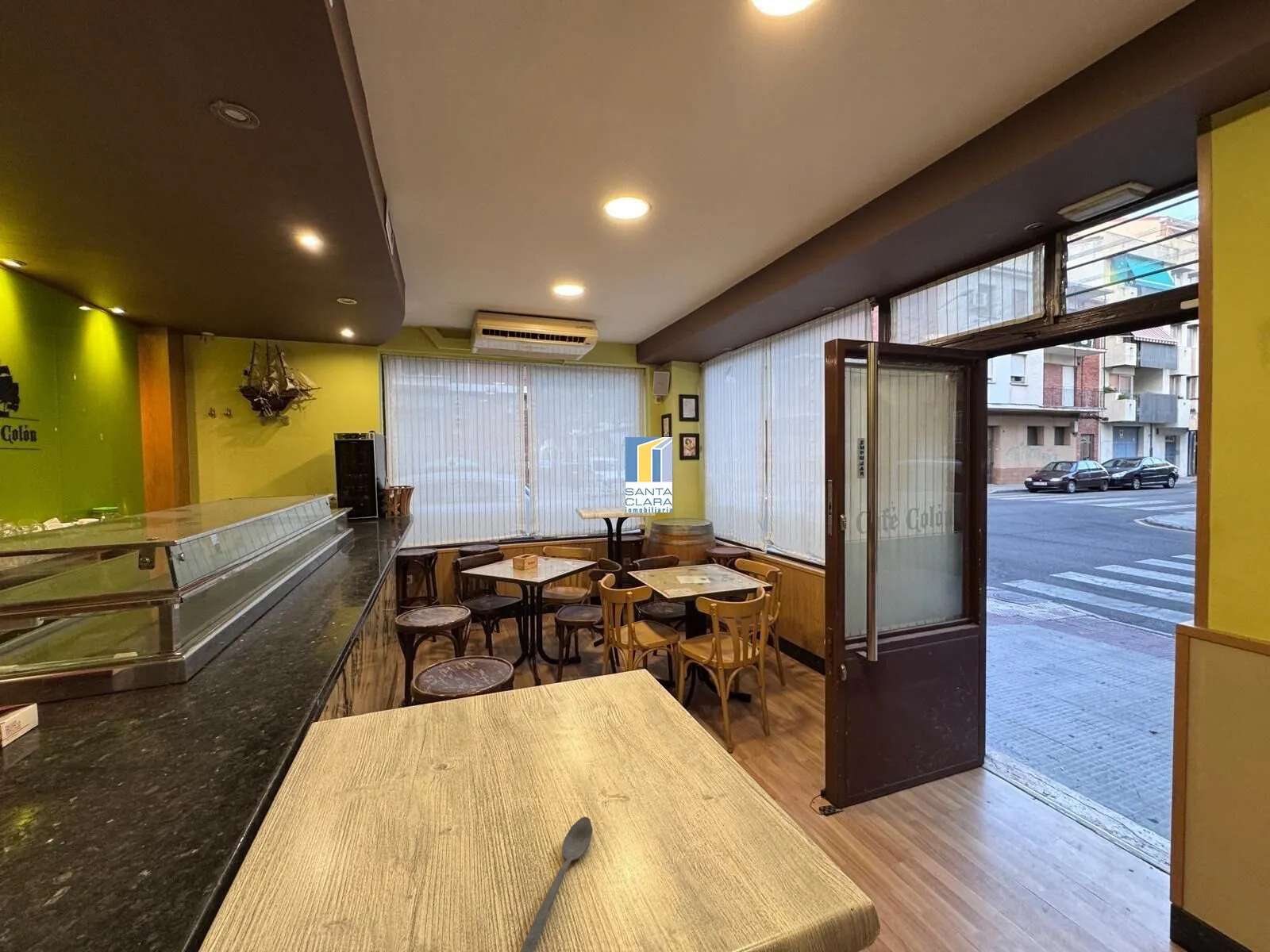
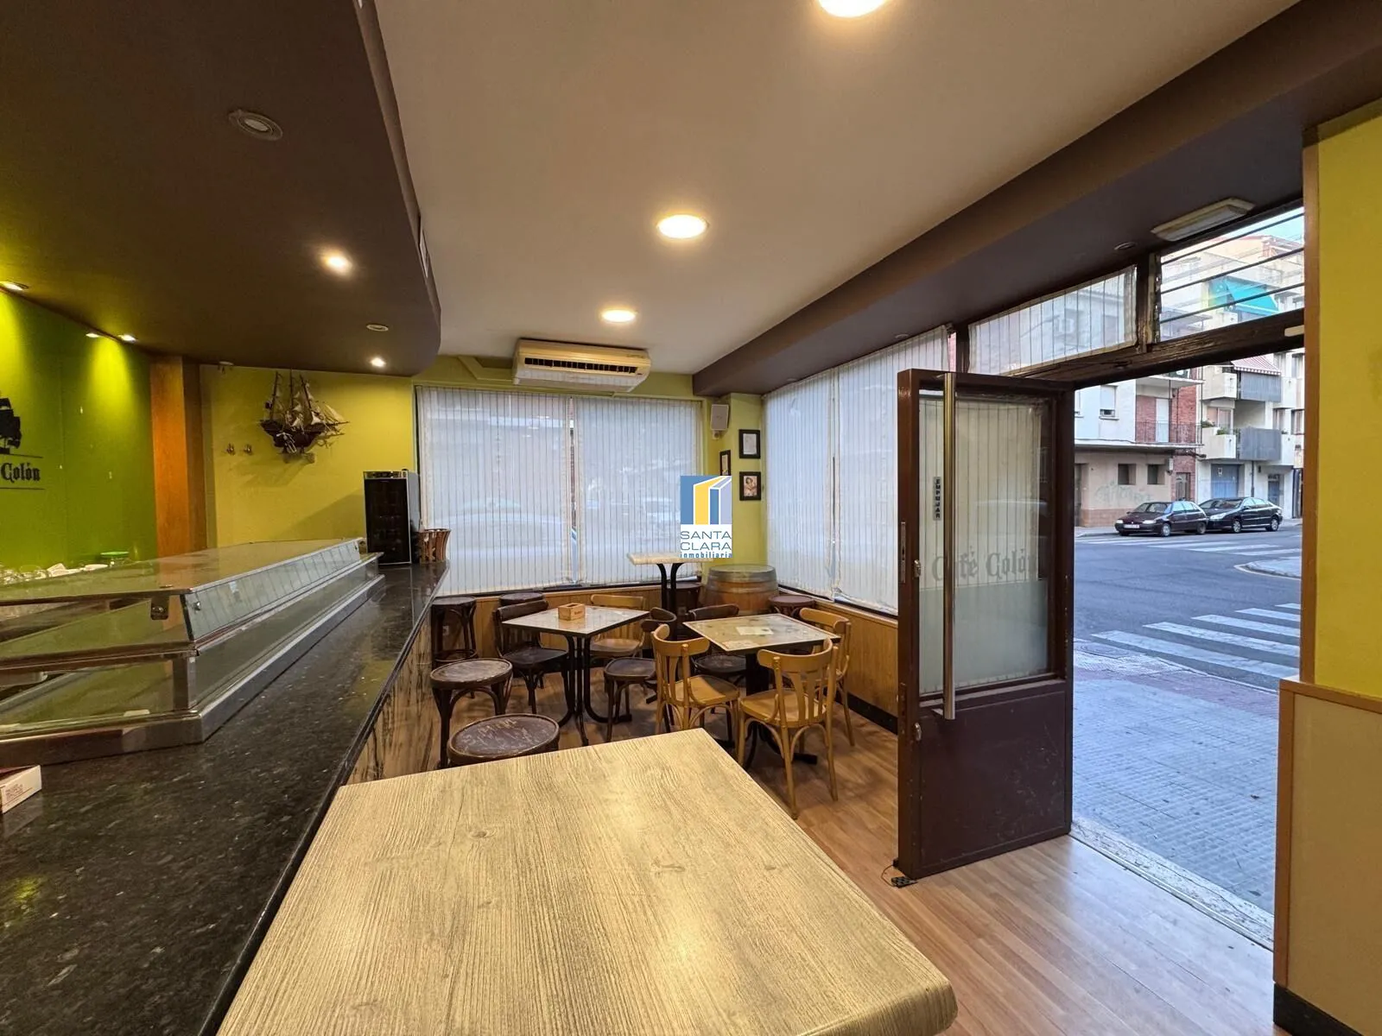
- spoon [519,816,594,952]
